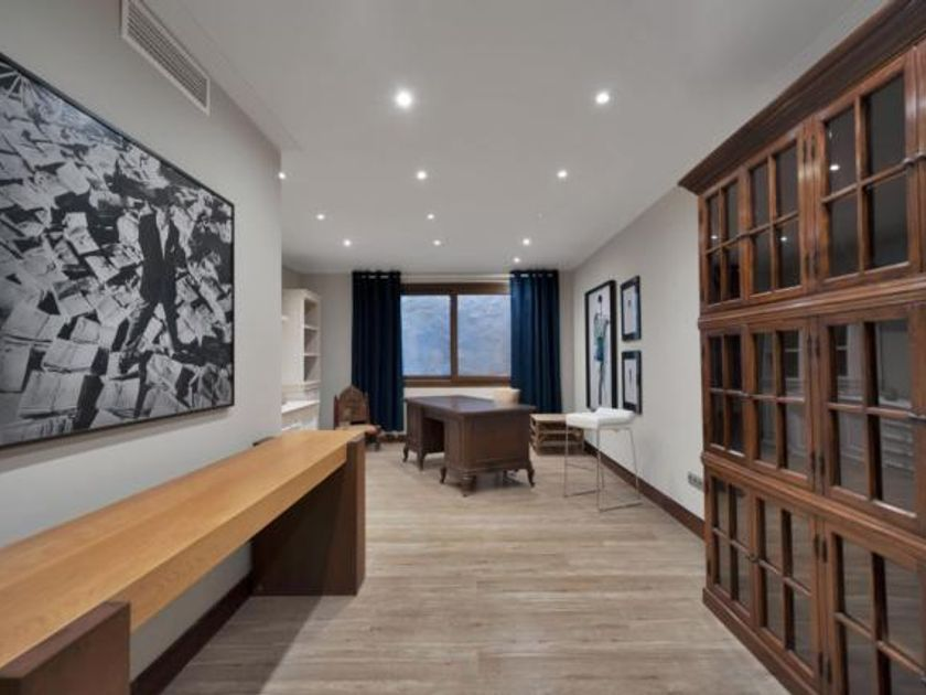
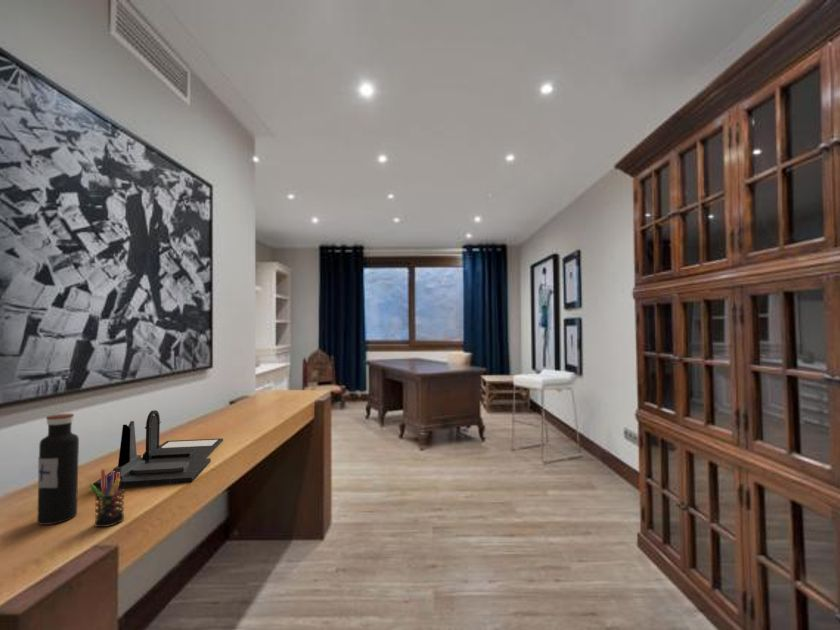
+ pen holder [88,468,126,528]
+ water bottle [36,413,80,526]
+ desk organizer [92,409,224,489]
